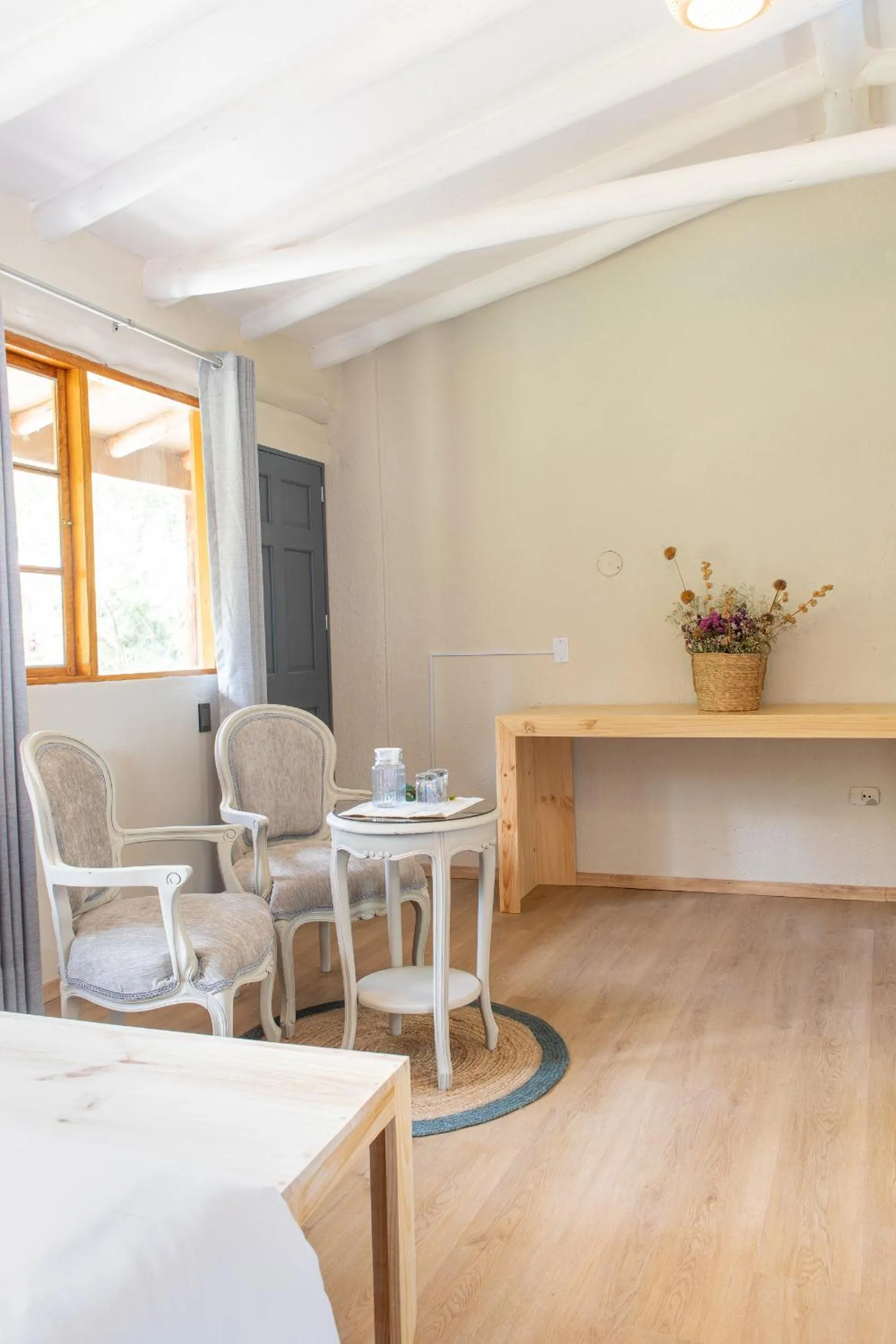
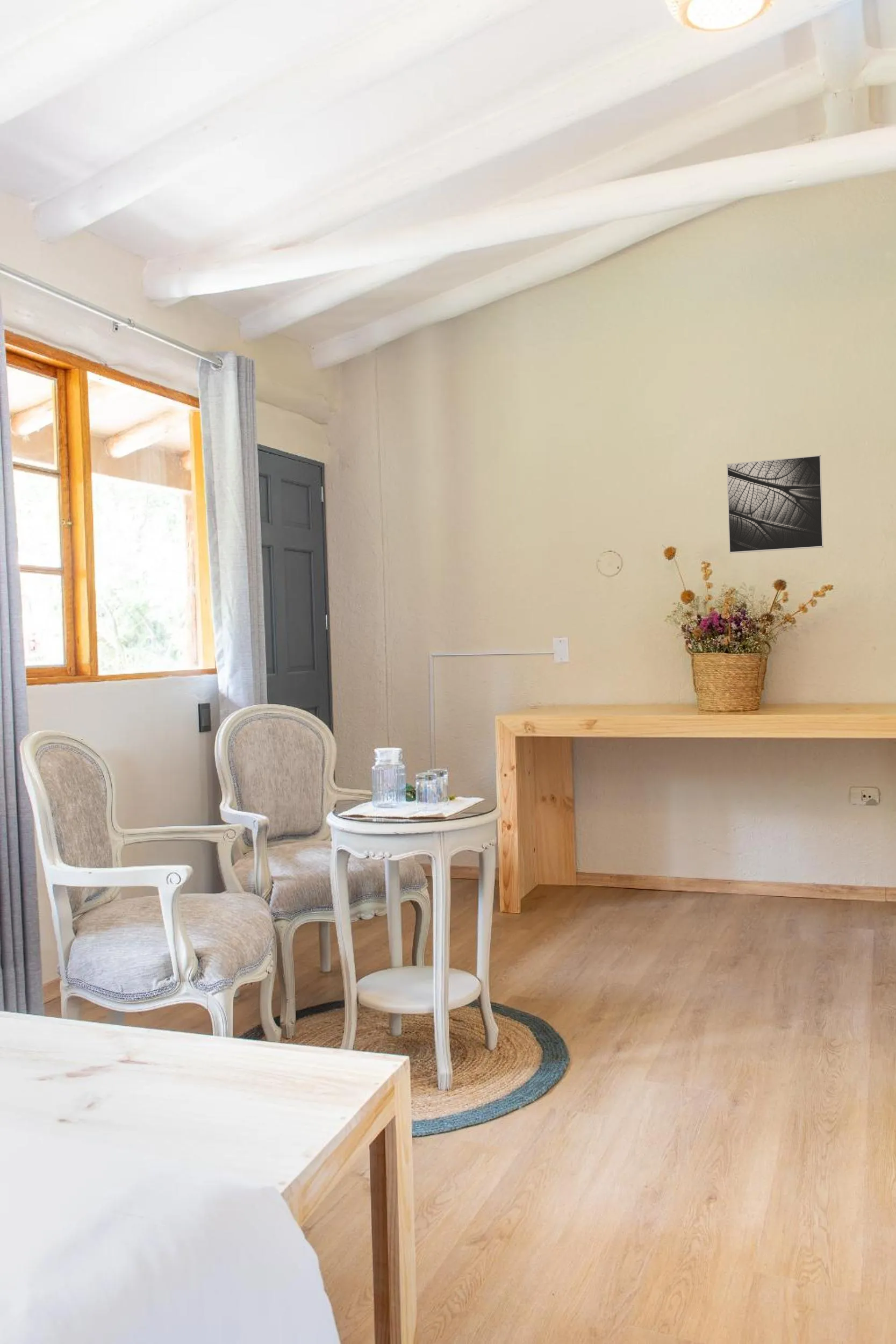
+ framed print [726,455,824,554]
